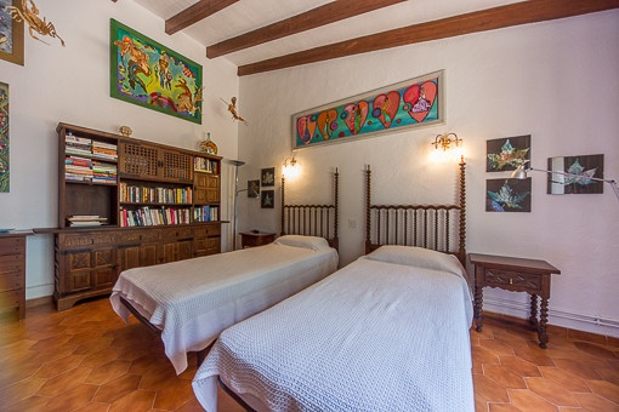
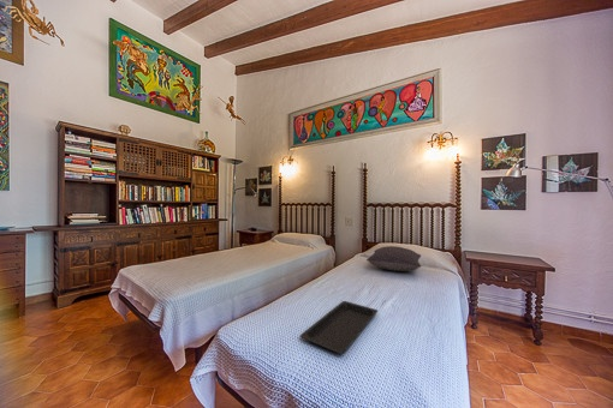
+ pillow [365,245,422,272]
+ serving tray [299,300,379,355]
